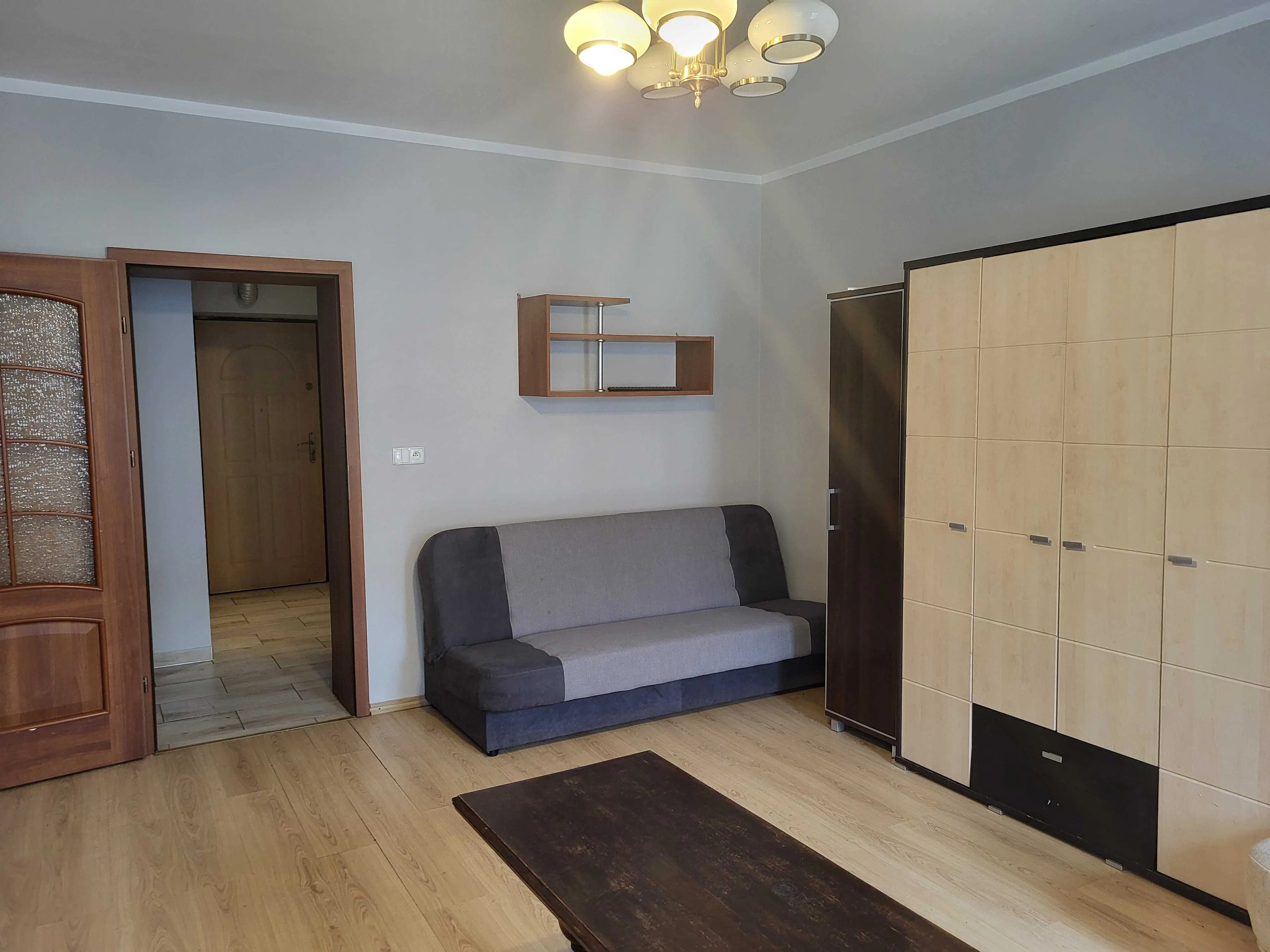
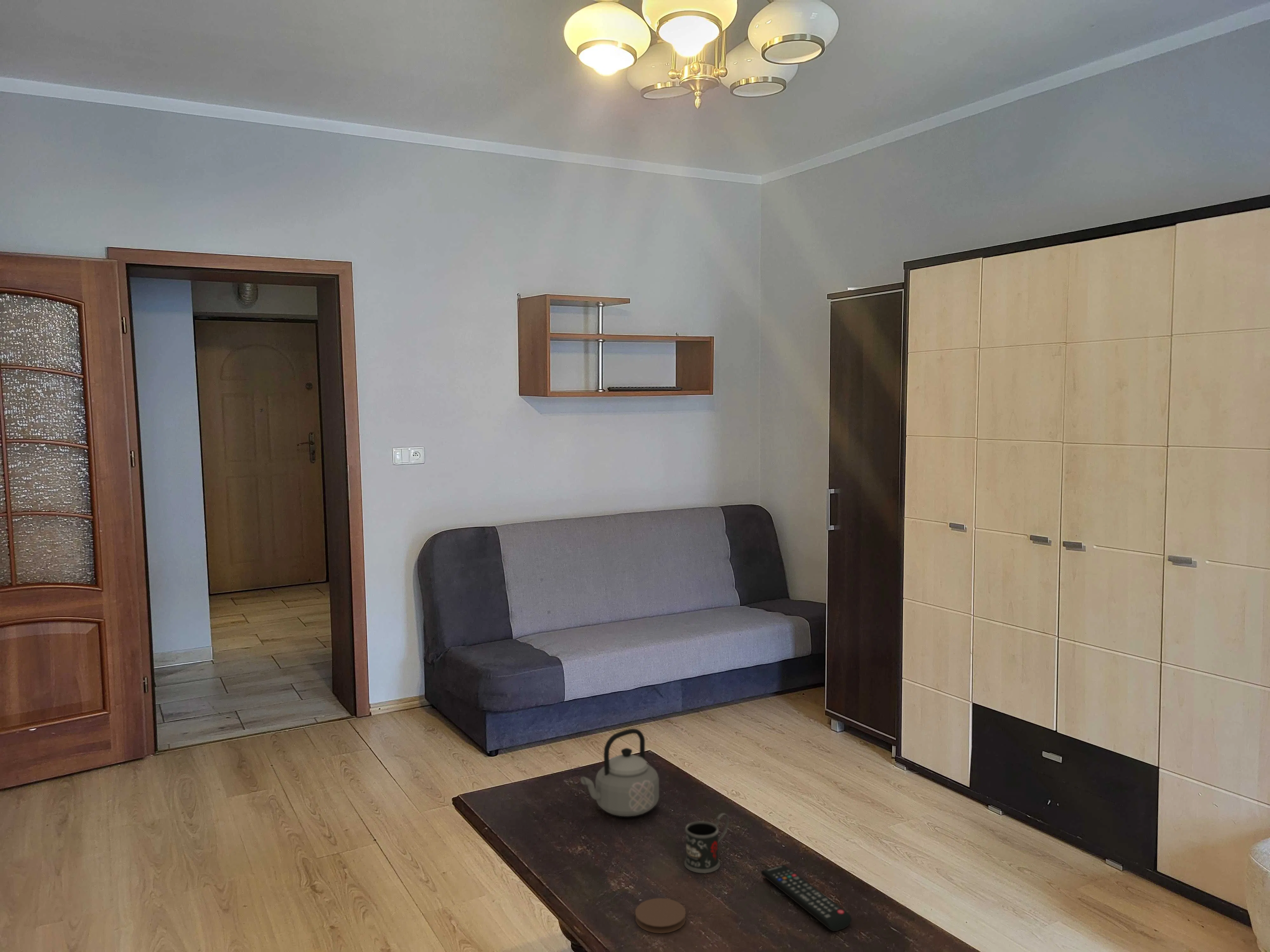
+ mug [684,813,729,874]
+ coaster [635,898,686,934]
+ teapot [580,728,659,817]
+ remote control [761,864,852,931]
